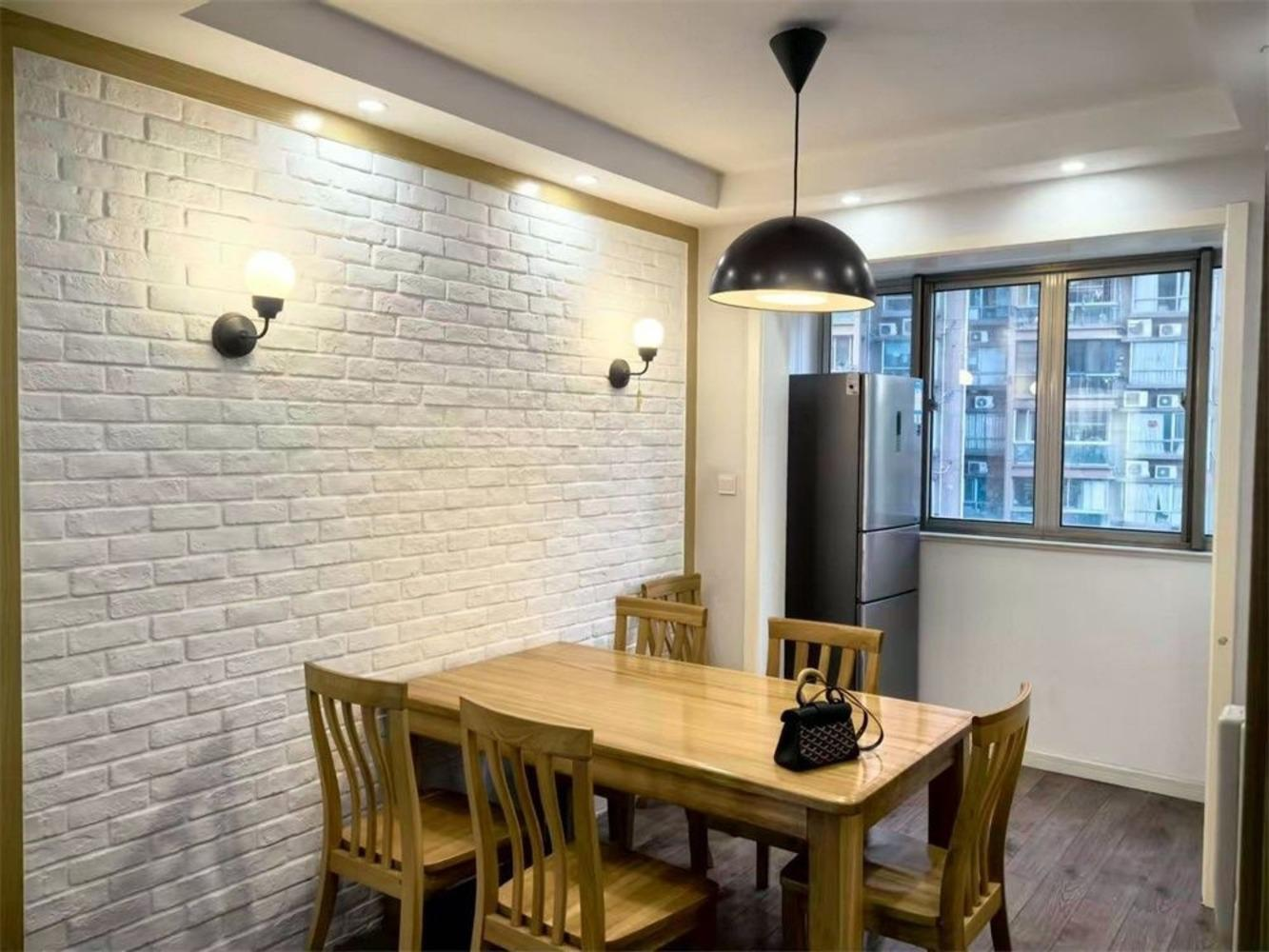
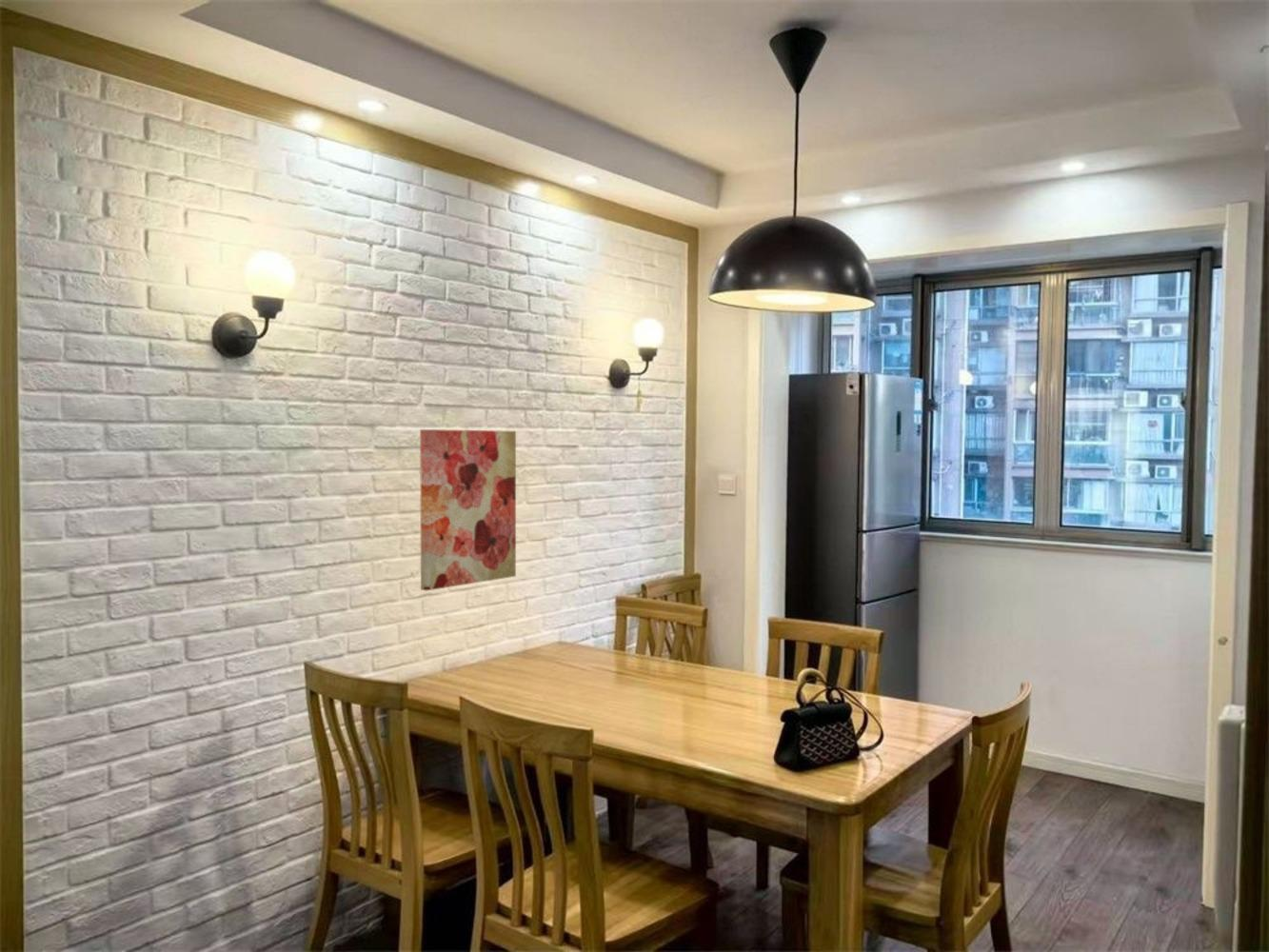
+ wall art [419,428,517,591]
